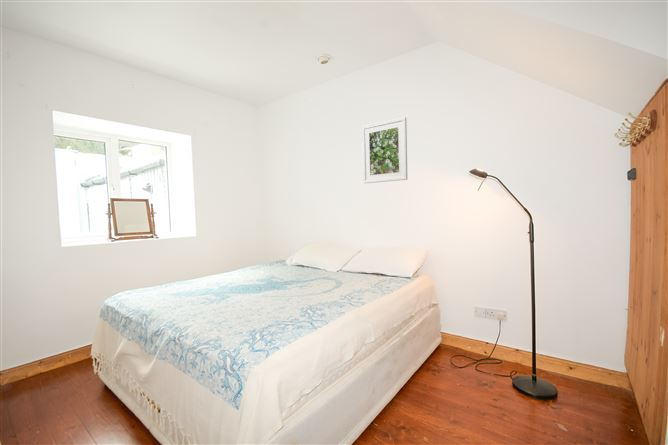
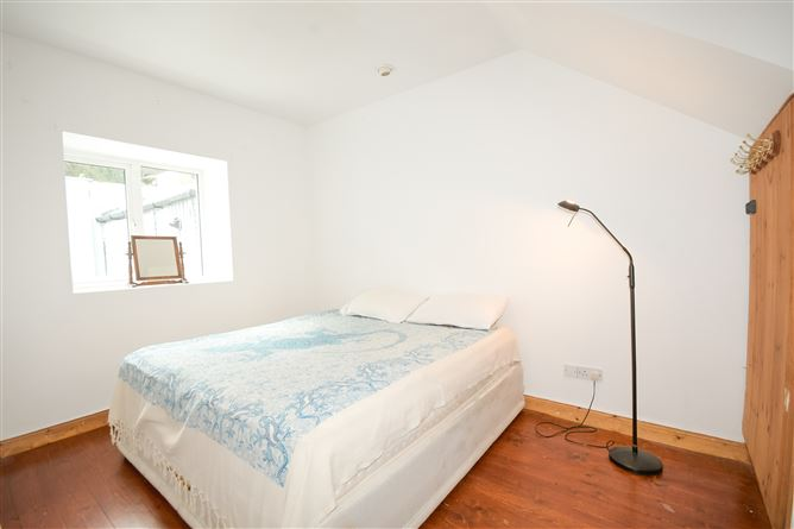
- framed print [361,116,408,184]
